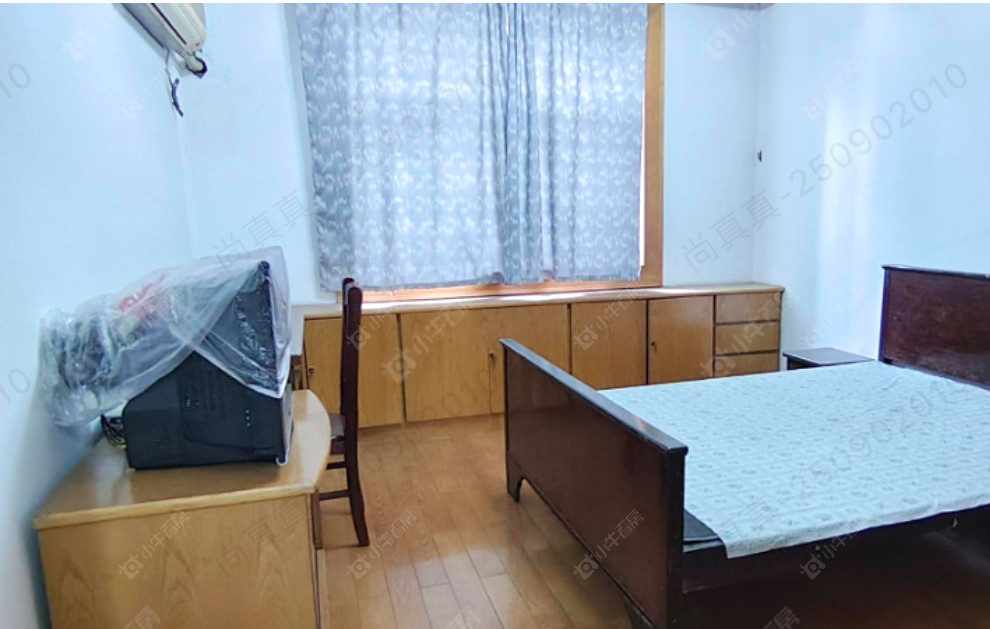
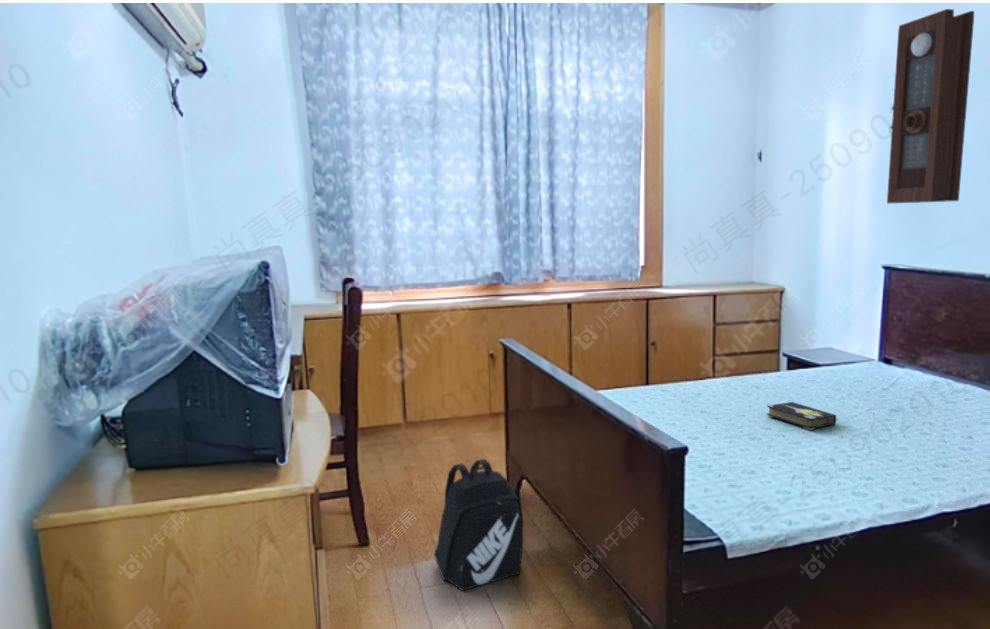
+ backpack [433,458,524,592]
+ hardback book [766,401,837,431]
+ pendulum clock [886,8,975,205]
